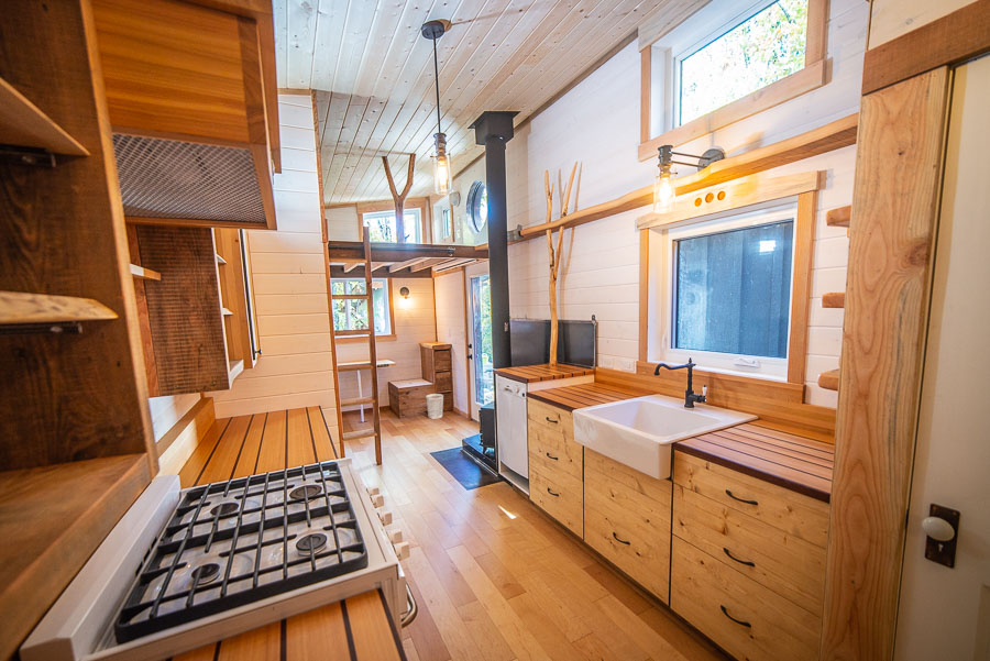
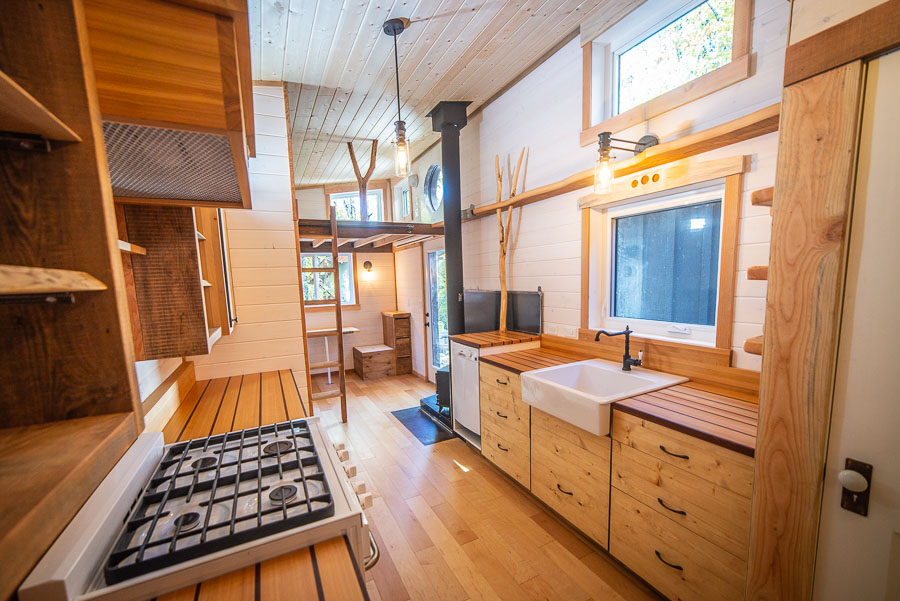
- wastebasket [425,393,444,420]
